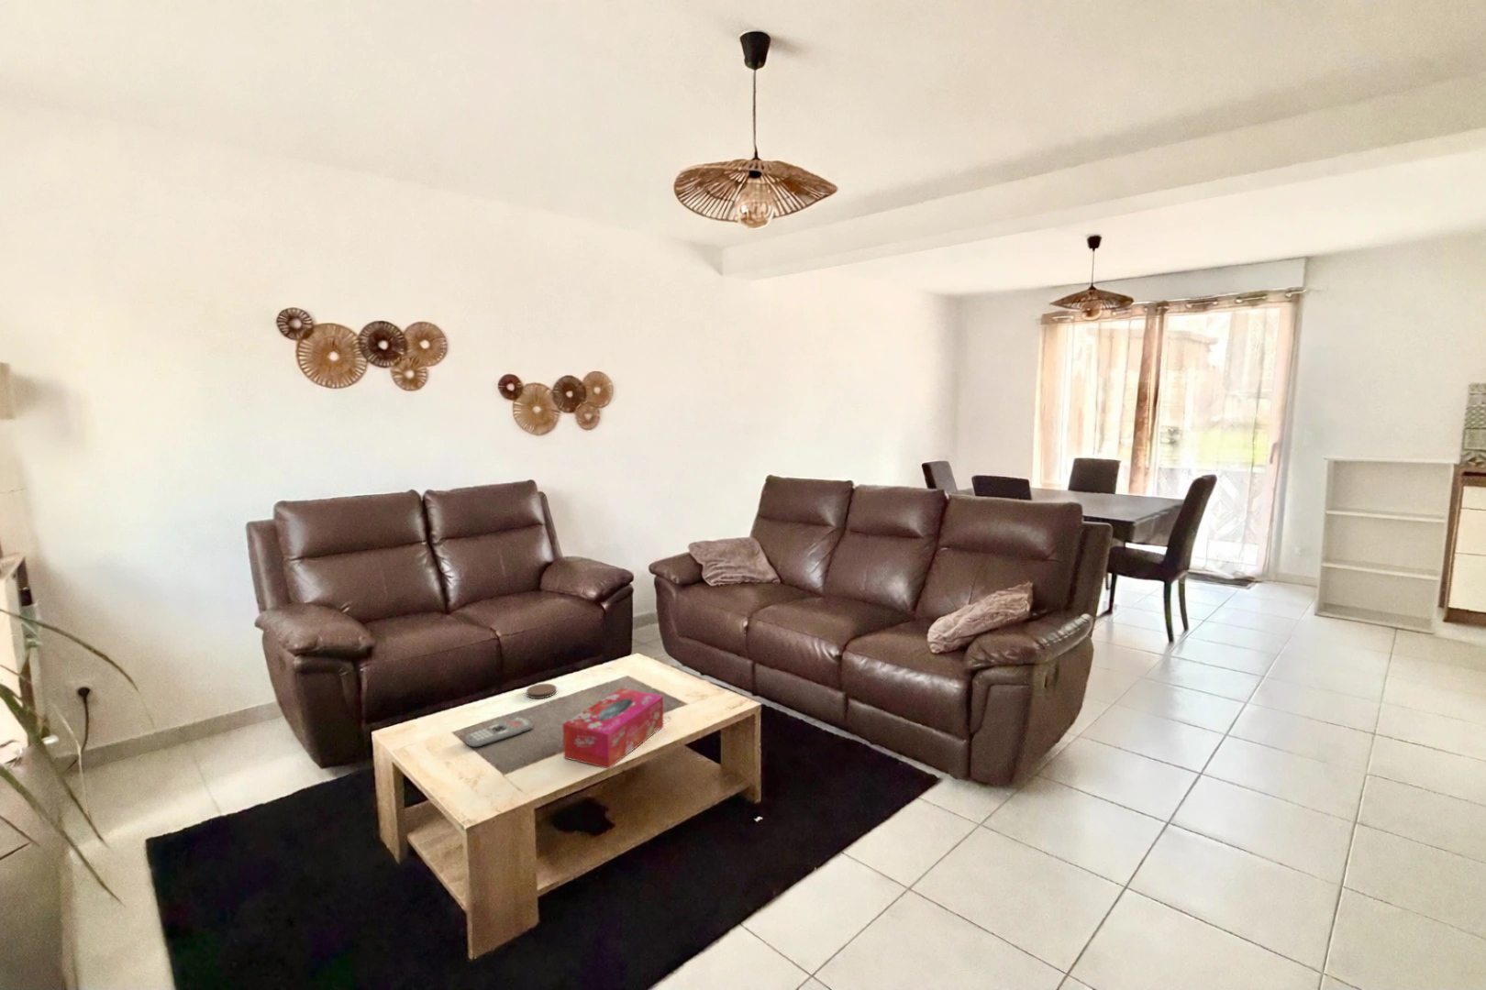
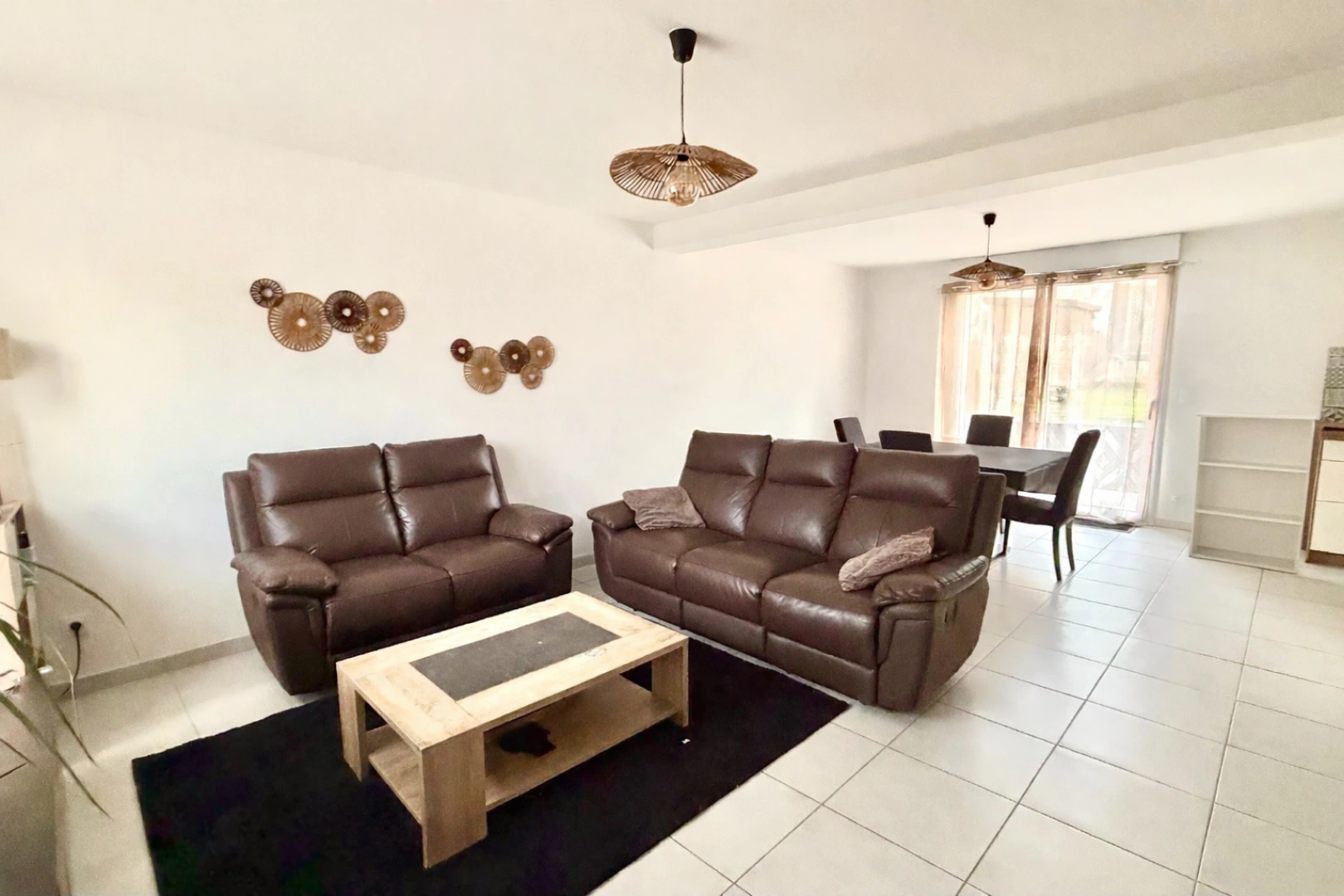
- tissue box [563,687,664,770]
- coaster [525,683,557,699]
- remote control [463,716,534,748]
